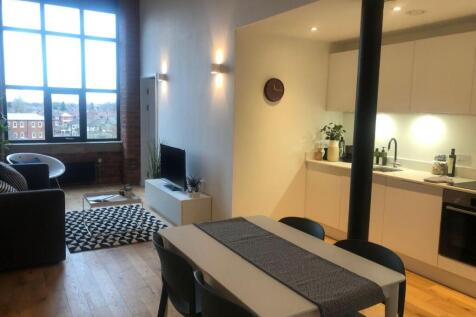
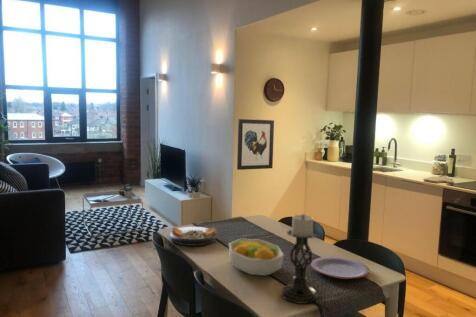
+ candle holder [281,213,319,305]
+ plate [310,256,370,280]
+ plate [169,226,218,247]
+ fruit bowl [228,238,285,277]
+ wall art [236,118,275,171]
